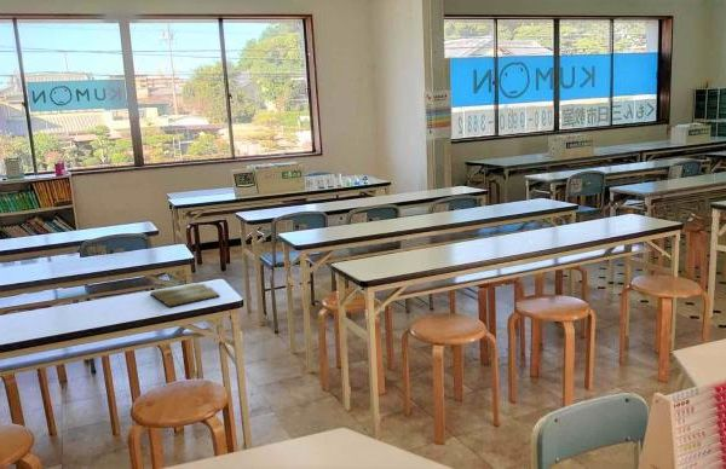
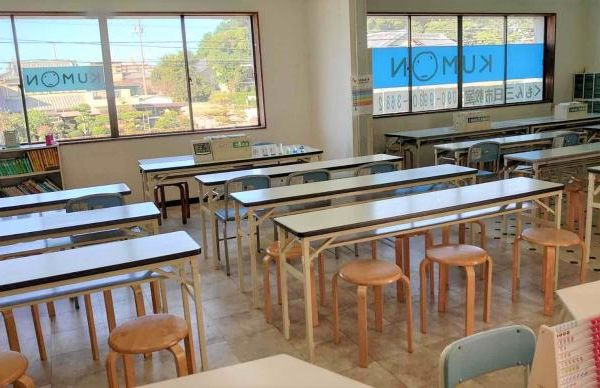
- book [149,282,220,308]
